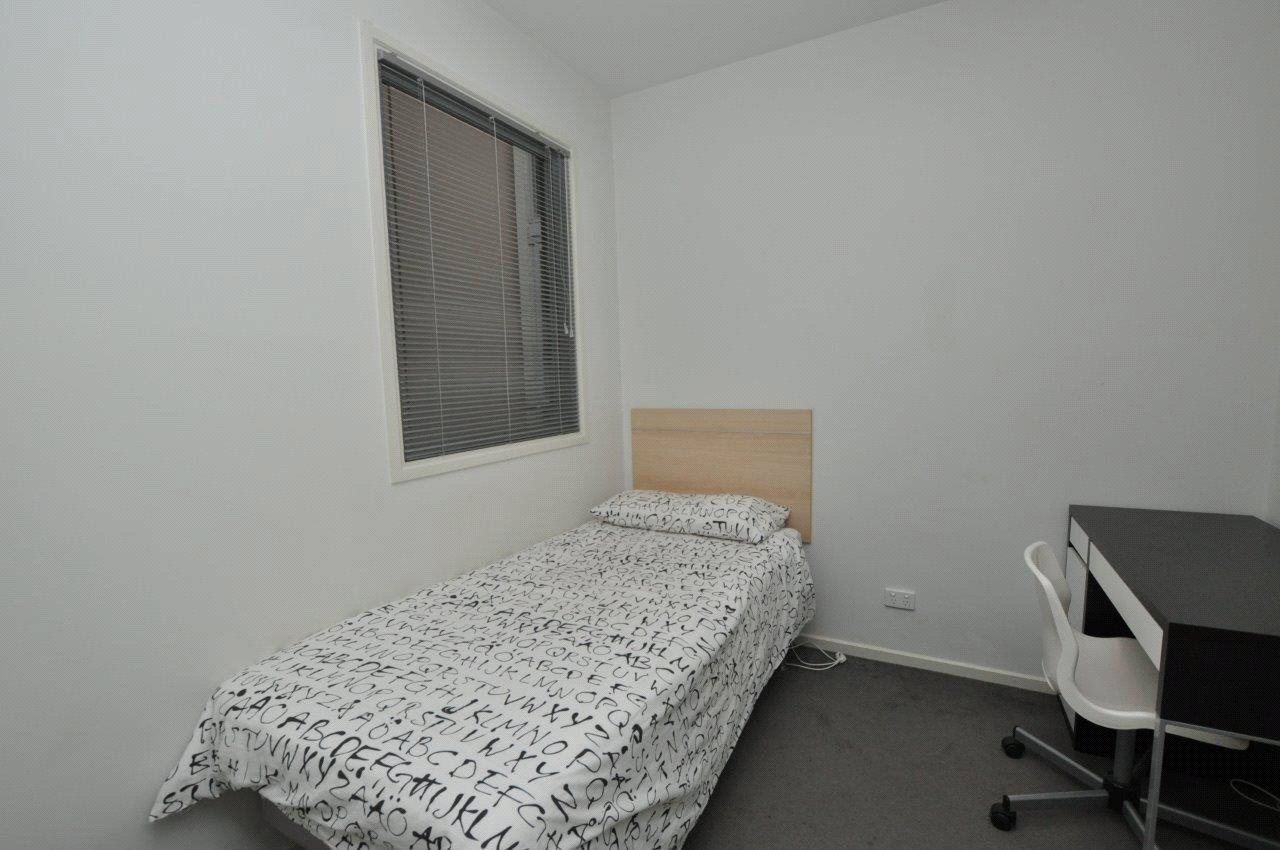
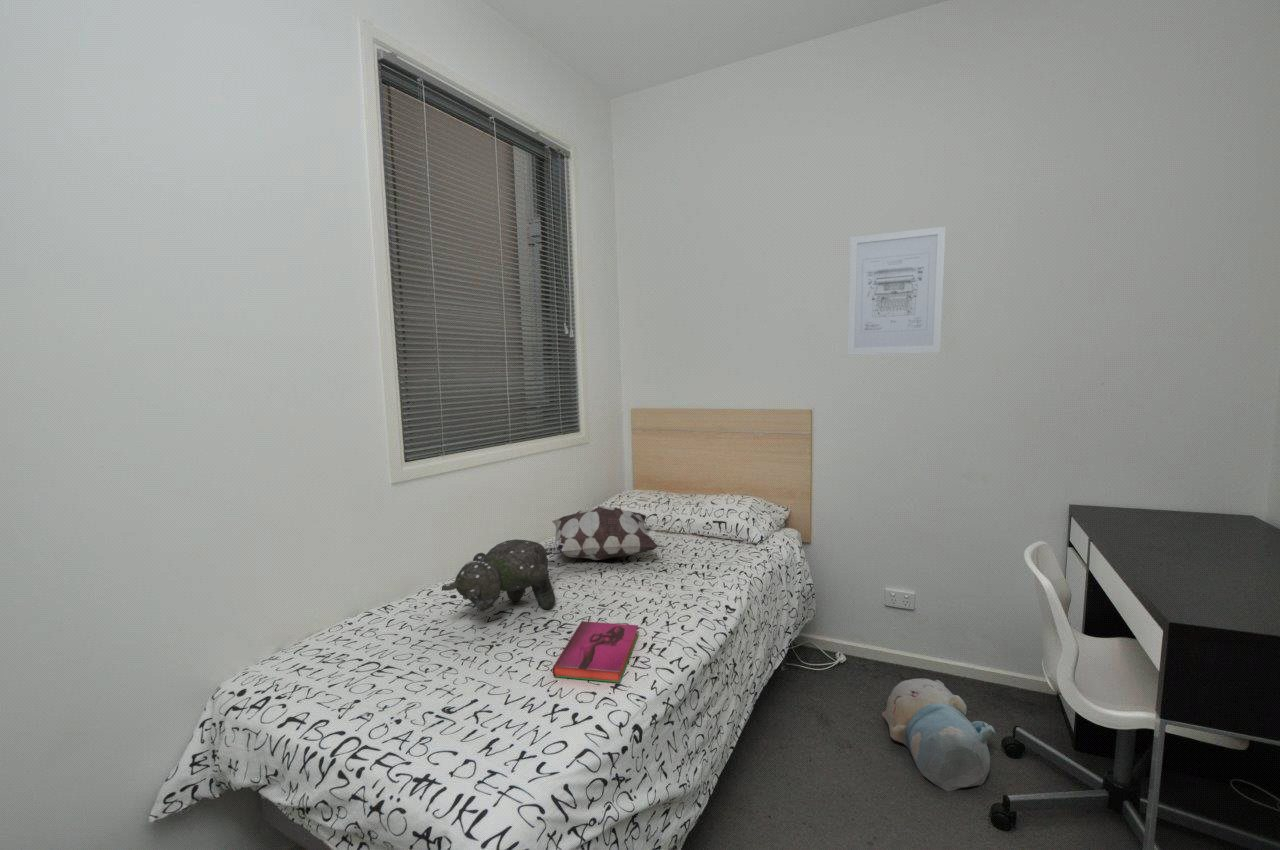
+ decorative pillow [545,505,659,561]
+ teddy bear [441,538,556,614]
+ hardback book [552,620,639,684]
+ plush toy [881,677,996,792]
+ wall art [847,225,947,356]
